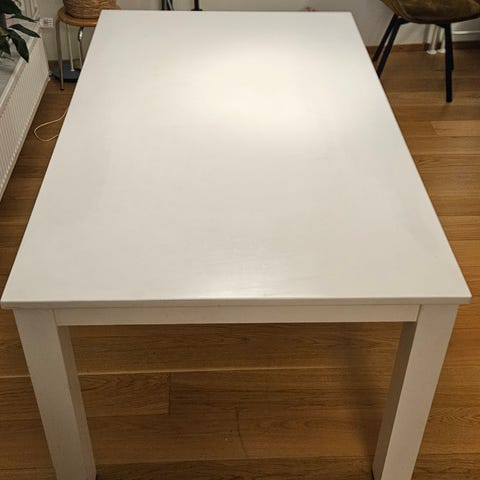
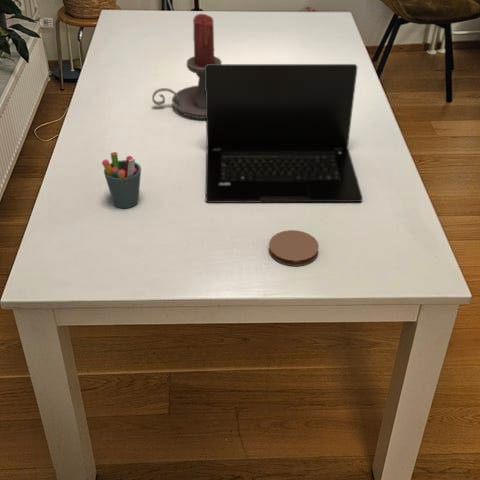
+ candle holder [151,13,222,120]
+ pen holder [101,151,142,209]
+ laptop [205,63,364,204]
+ coaster [268,229,320,267]
